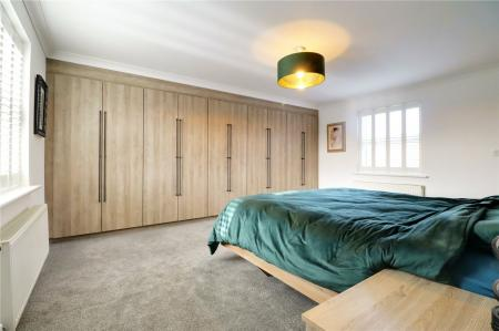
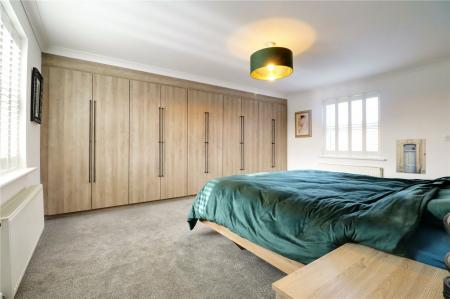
+ wall art [395,138,427,175]
